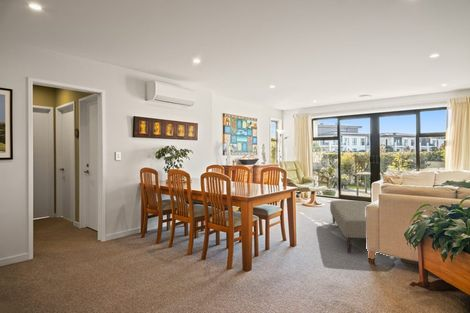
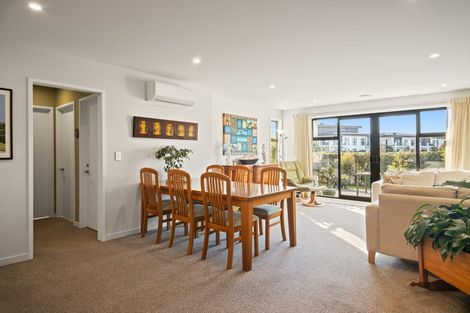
- ottoman [329,199,372,254]
